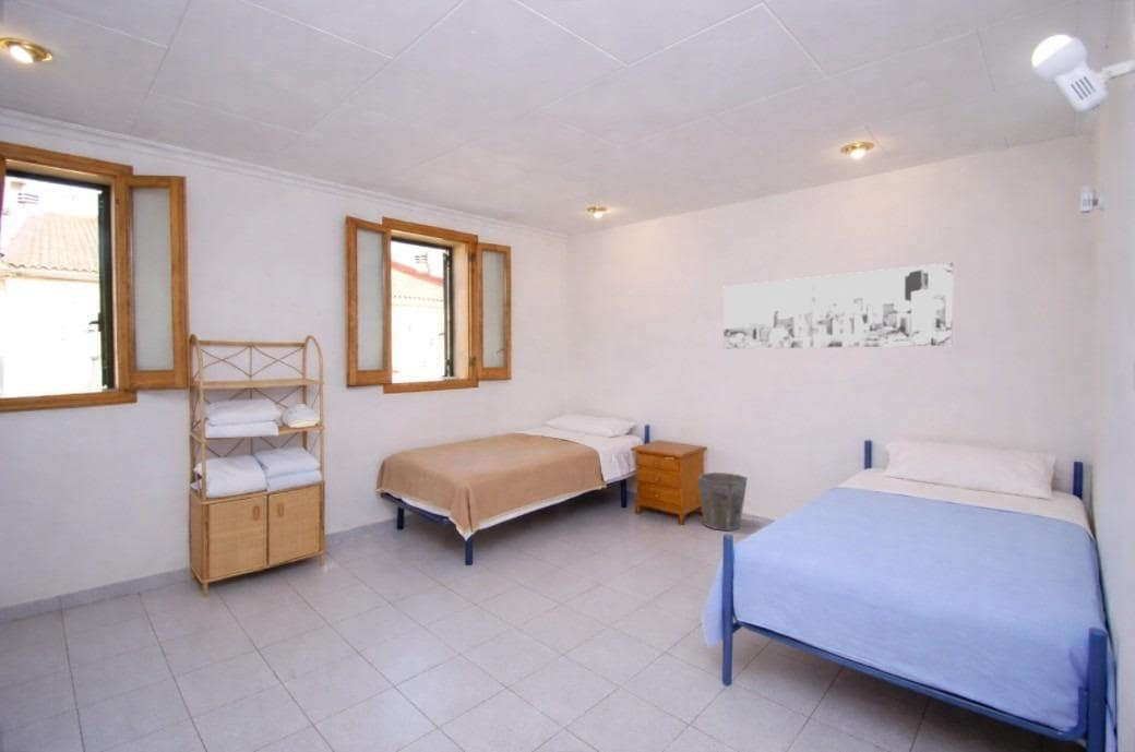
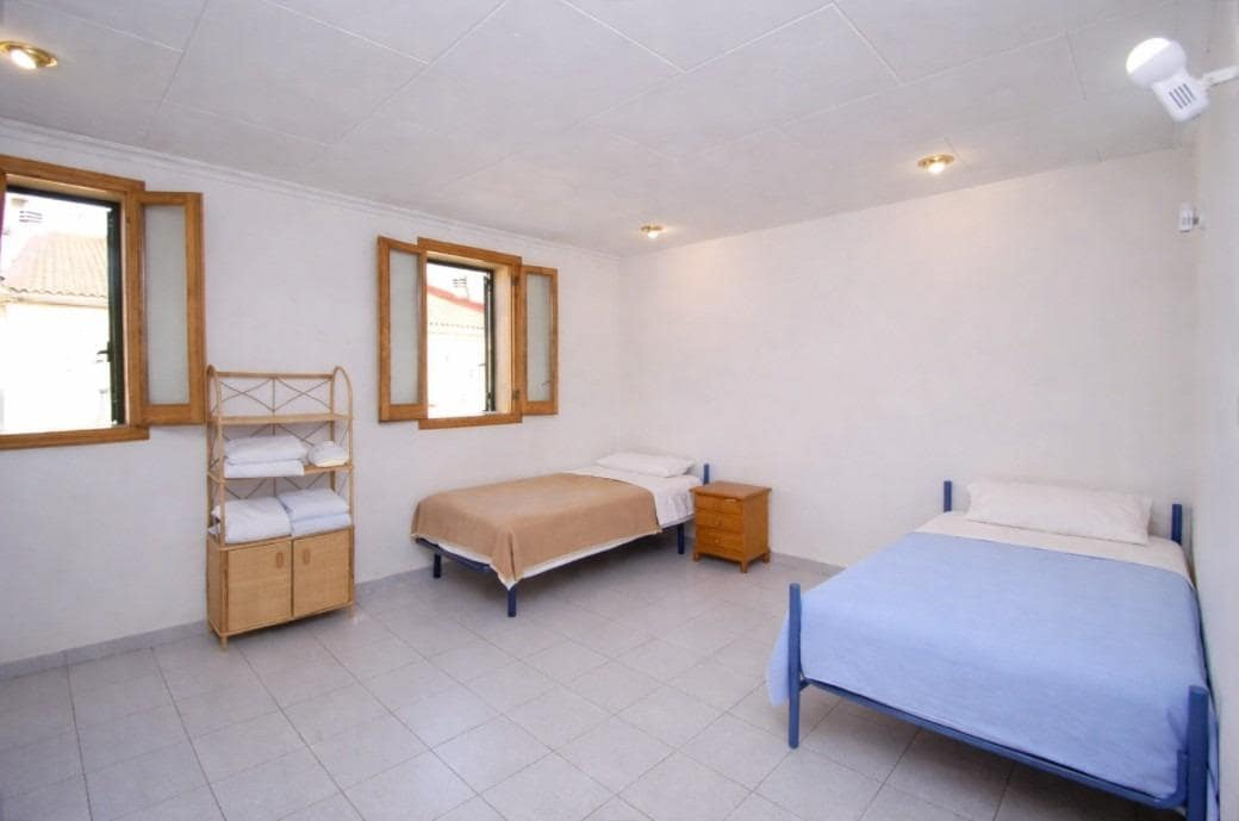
- wall art [722,262,955,350]
- waste bin [696,472,749,532]
